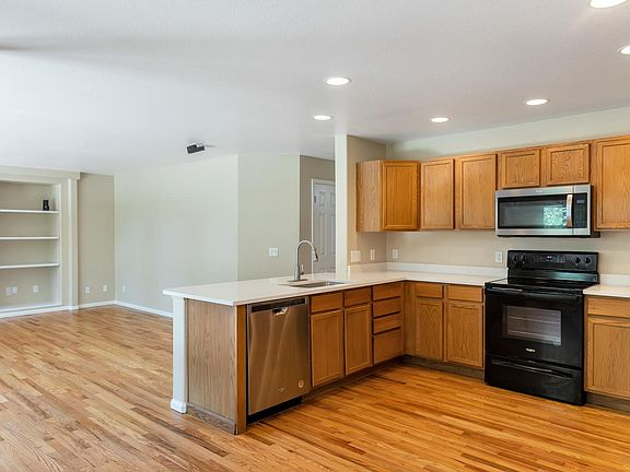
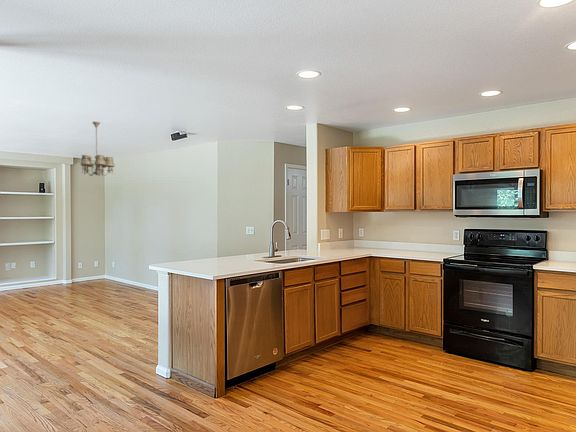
+ chandelier [79,121,116,177]
